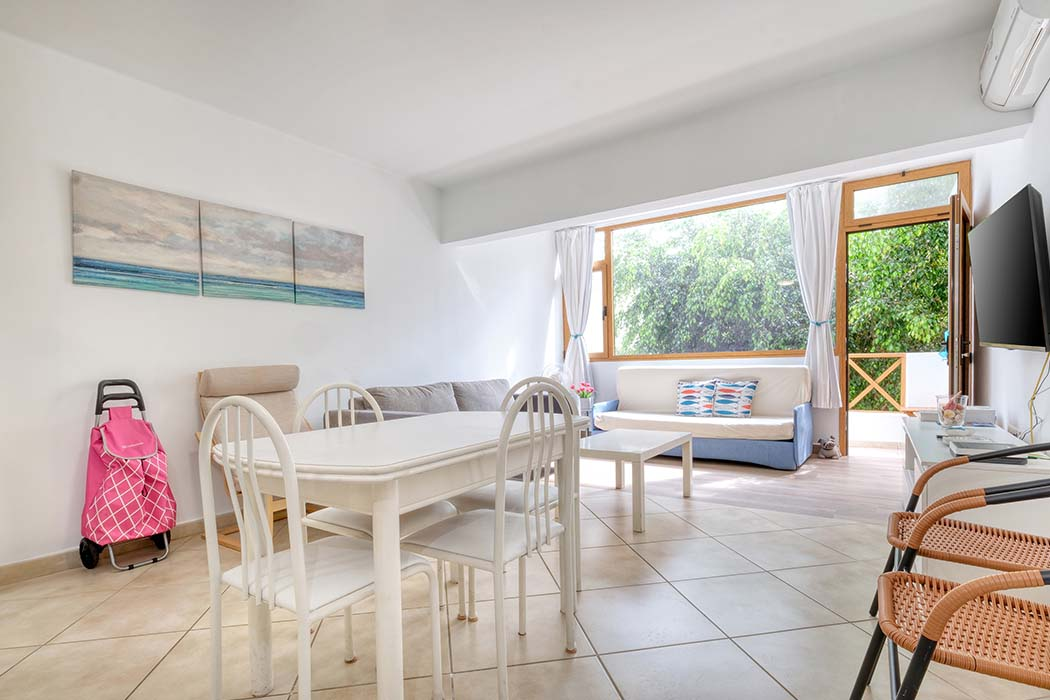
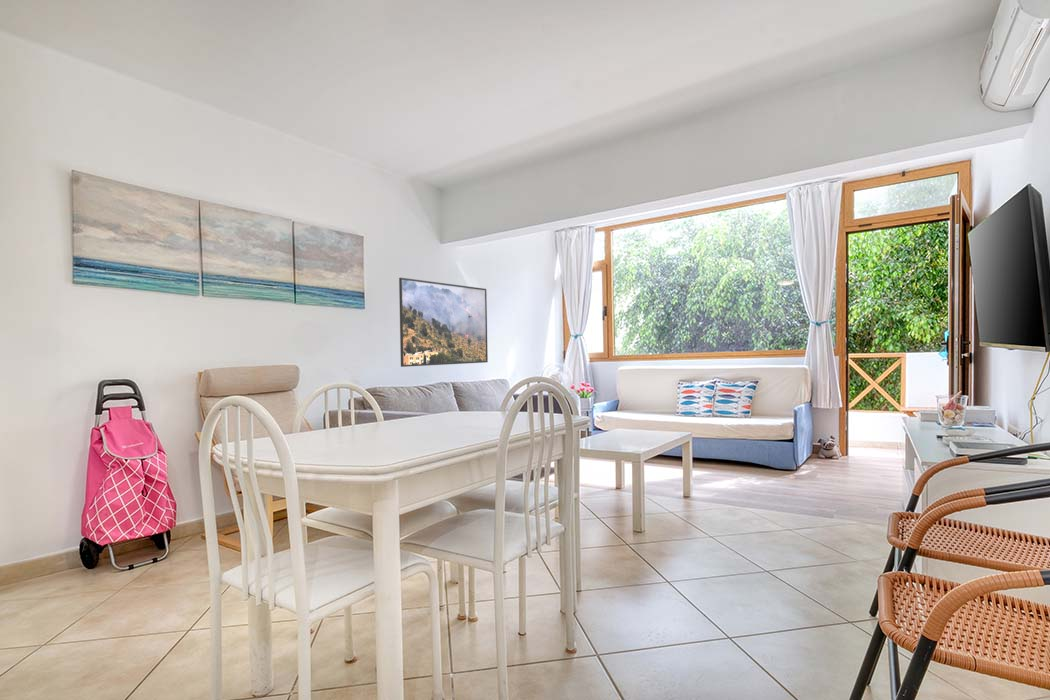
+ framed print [398,277,489,368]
